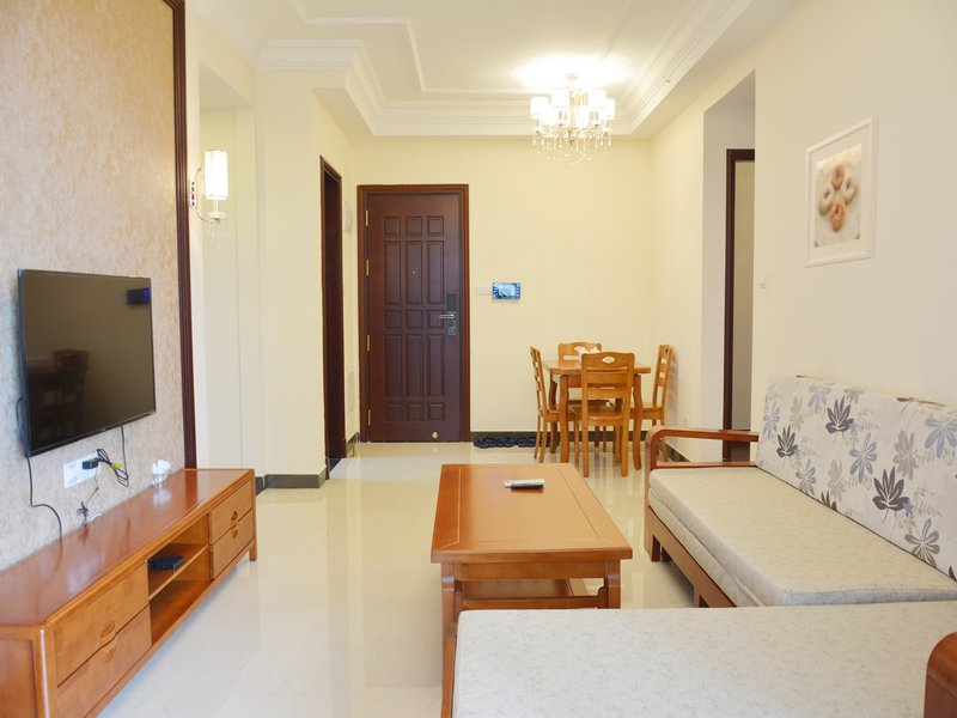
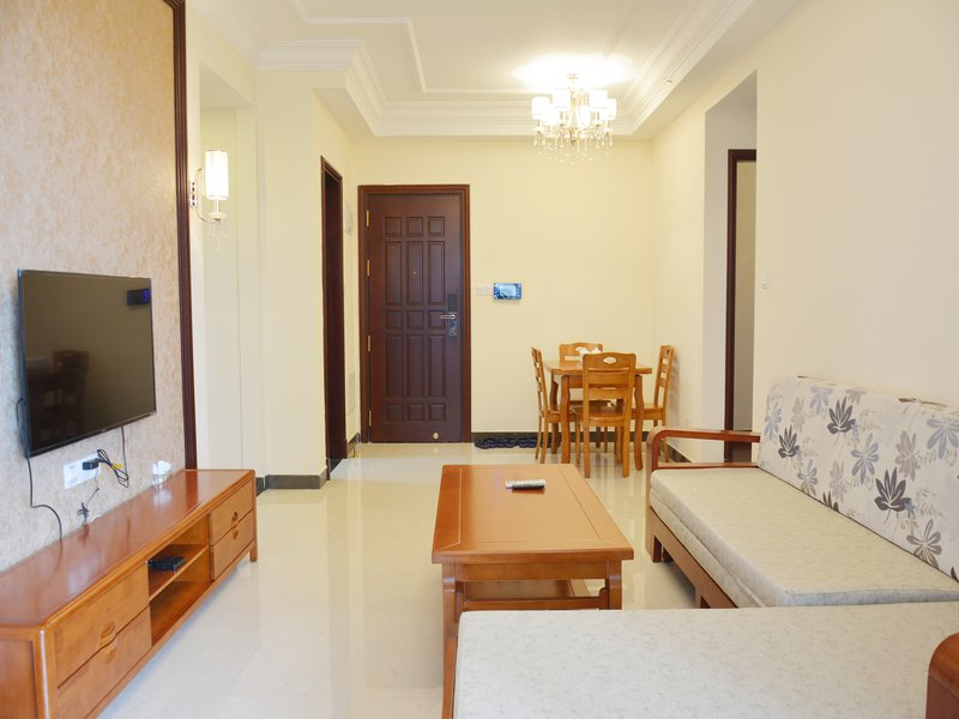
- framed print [803,115,879,268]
